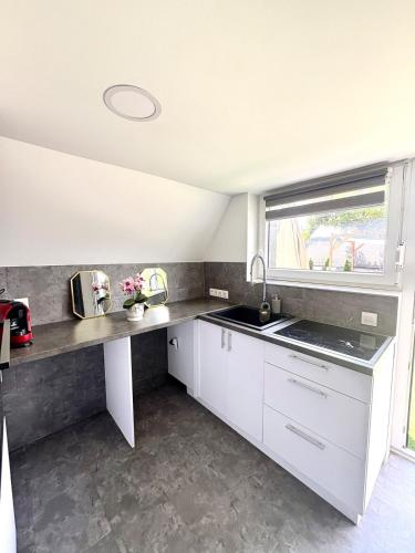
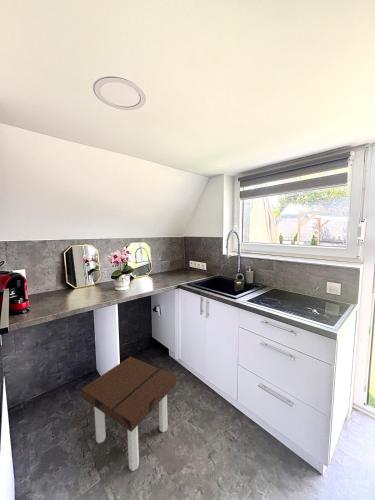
+ side table [80,356,177,472]
